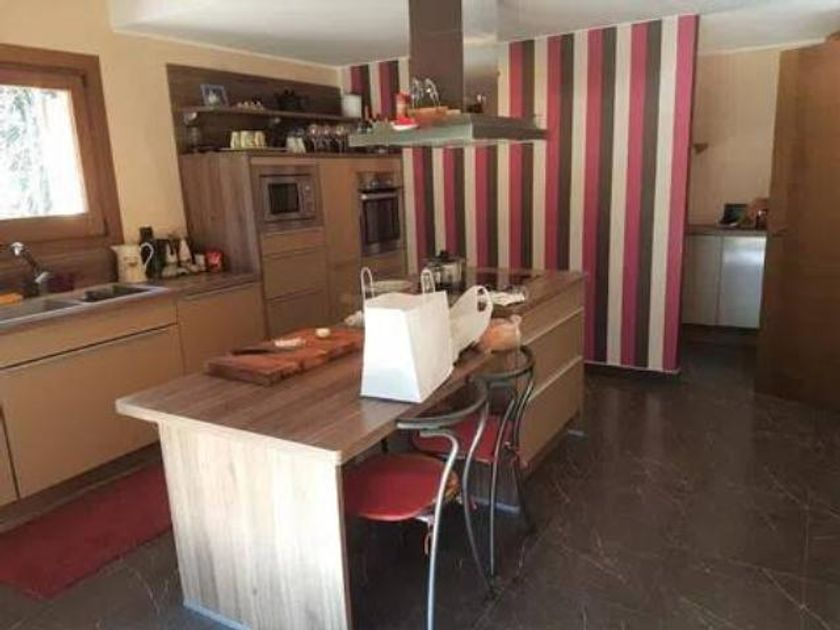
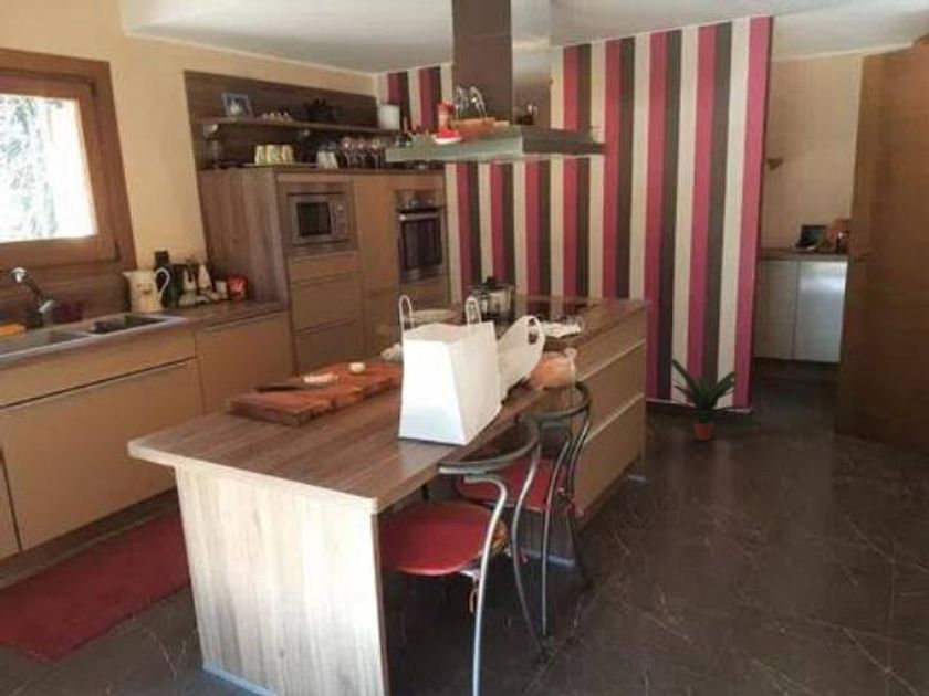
+ potted plant [666,358,745,442]
